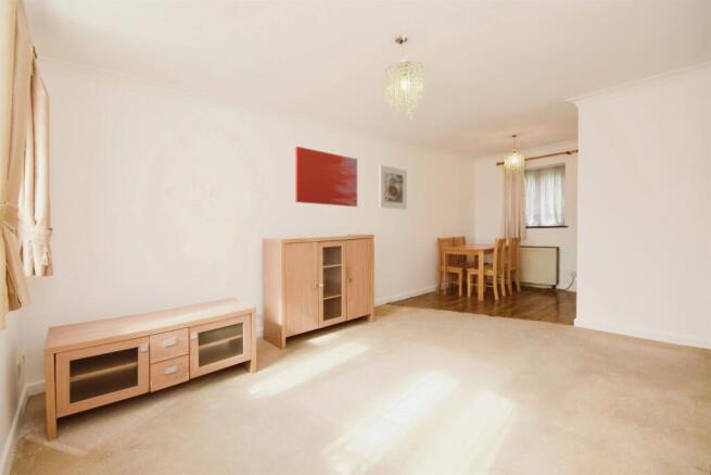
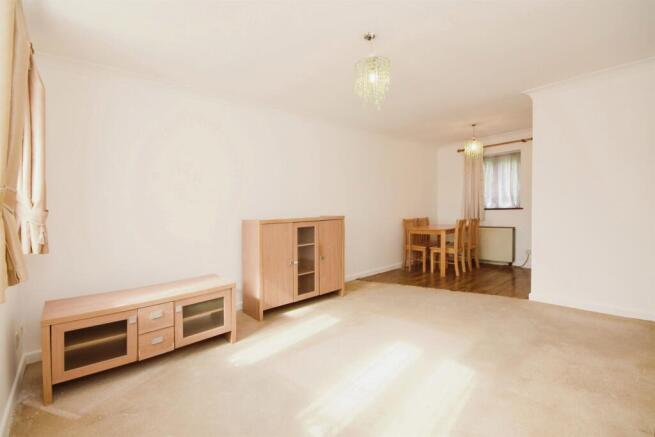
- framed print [378,164,408,211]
- wall art [294,146,358,208]
